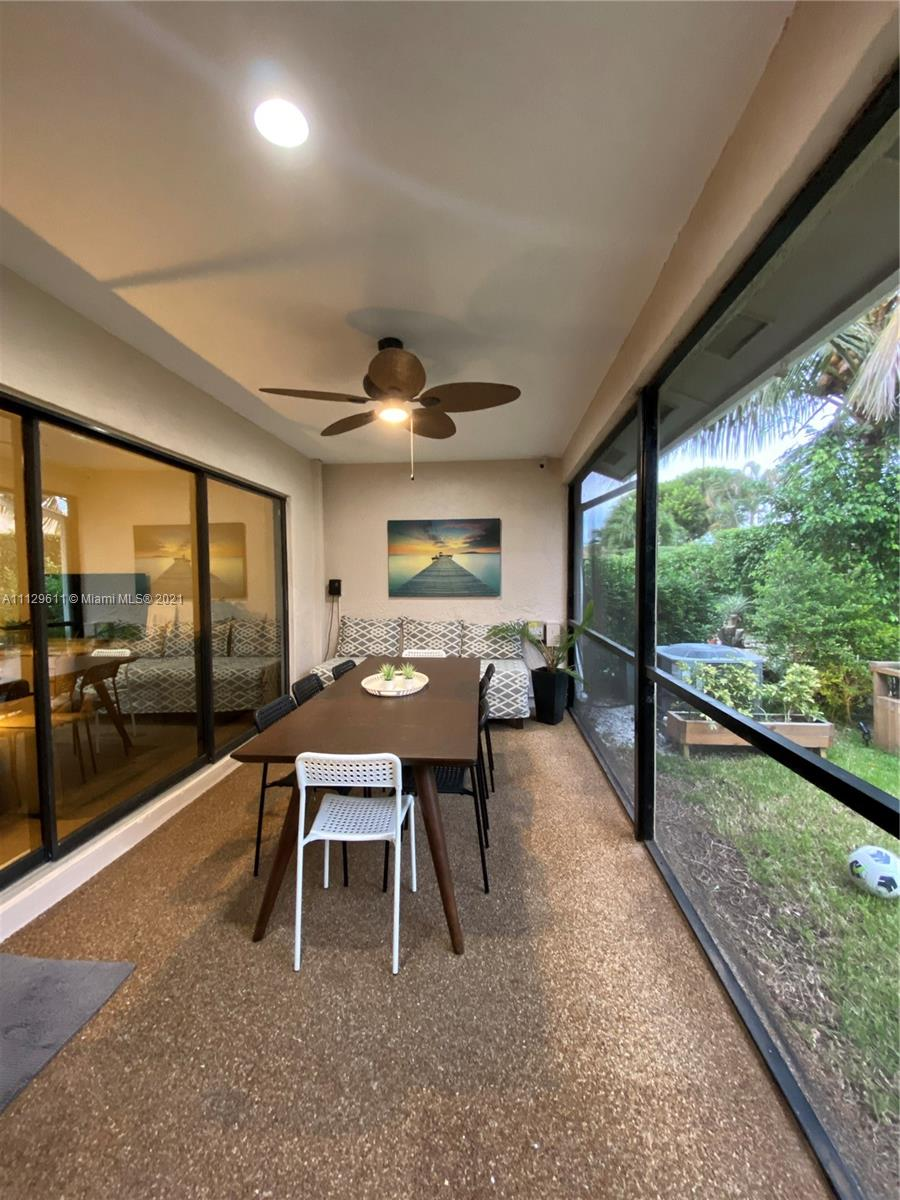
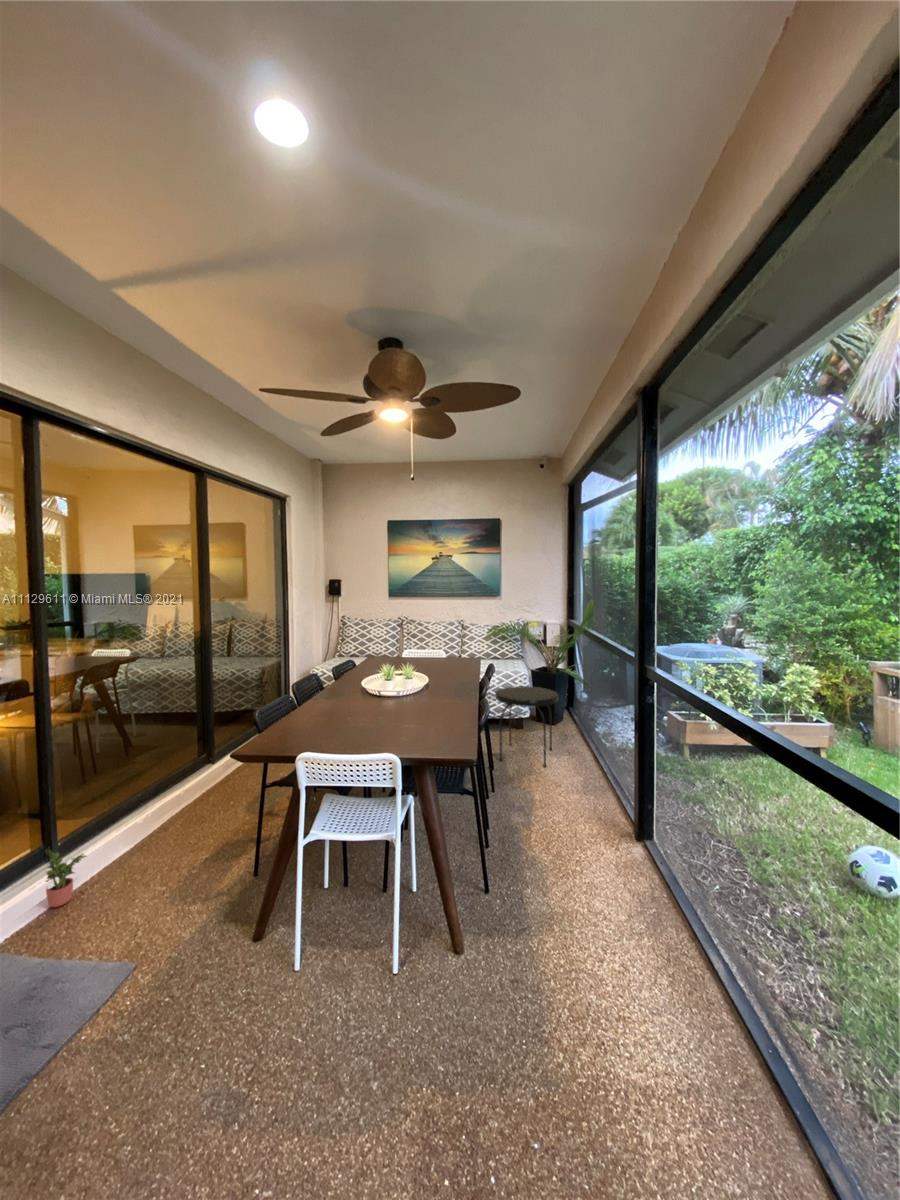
+ potted plant [43,845,87,908]
+ side table [494,685,559,768]
